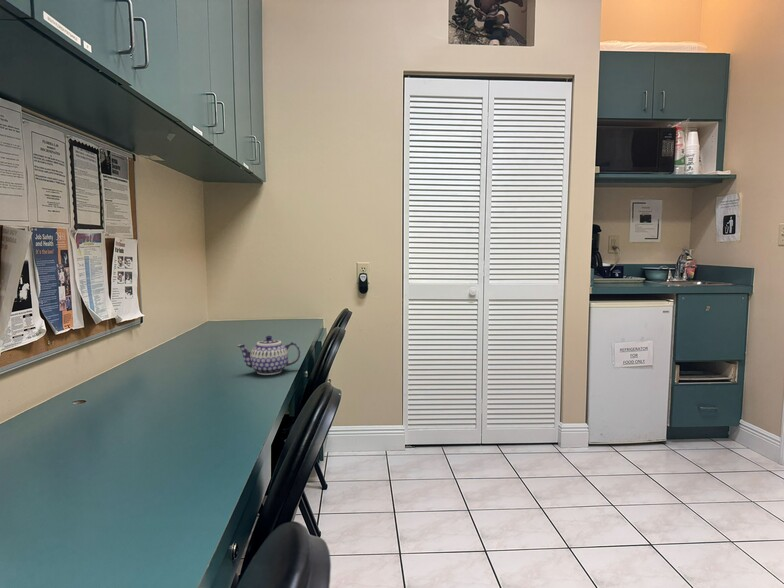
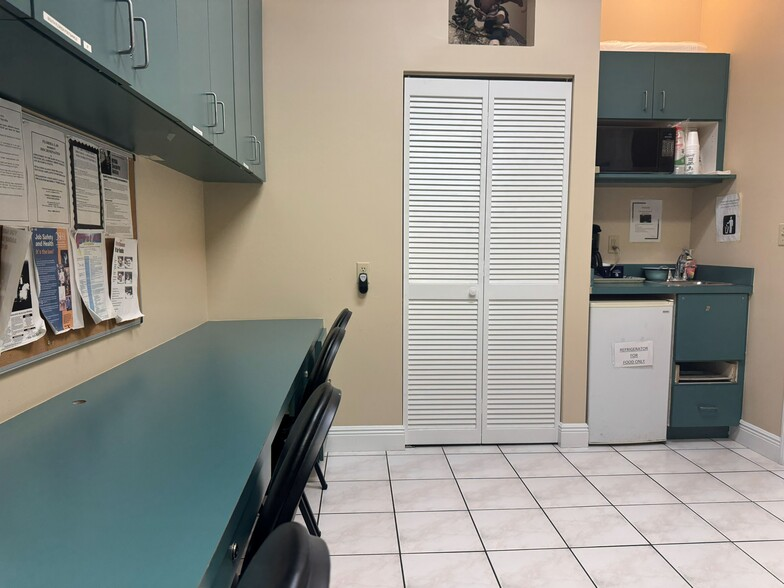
- teapot [236,335,301,376]
